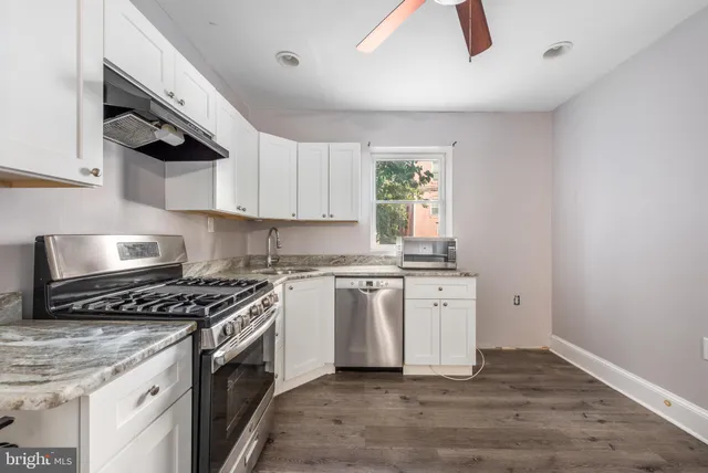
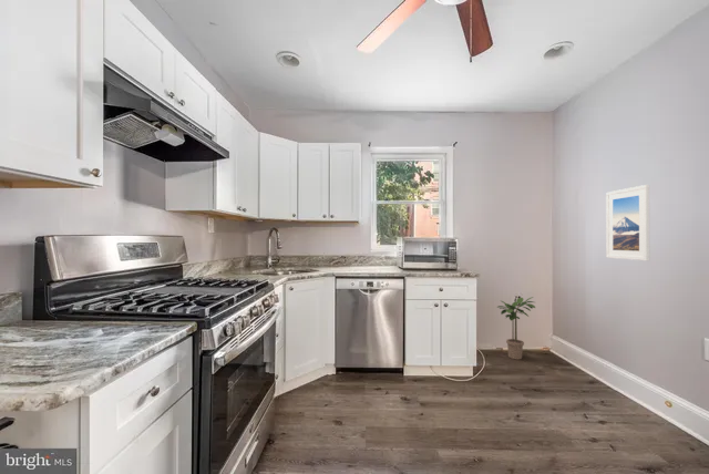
+ potted plant [496,296,536,360]
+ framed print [605,184,650,261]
